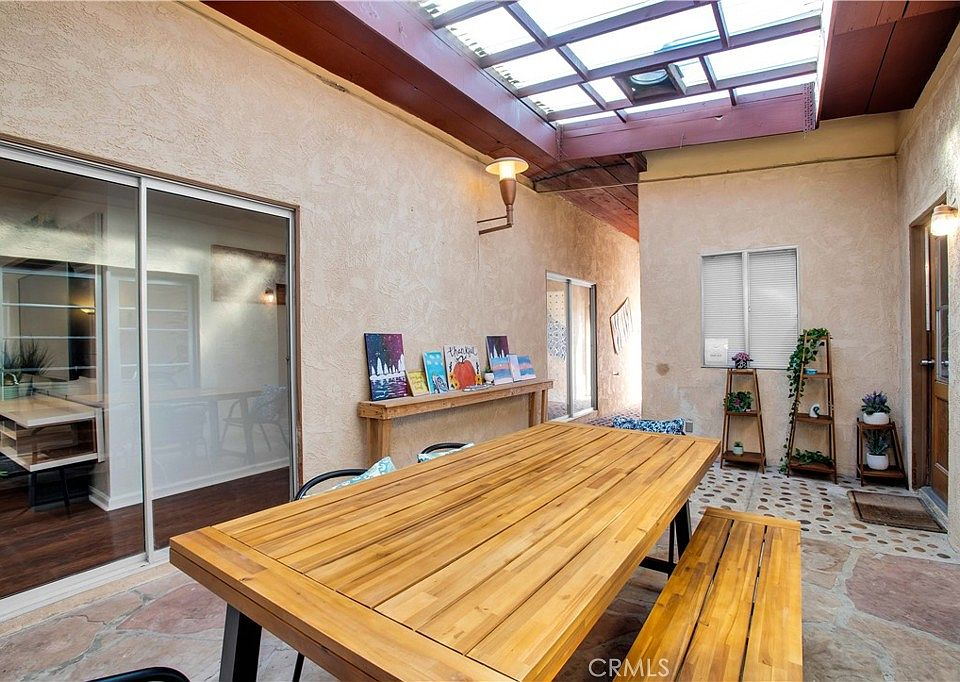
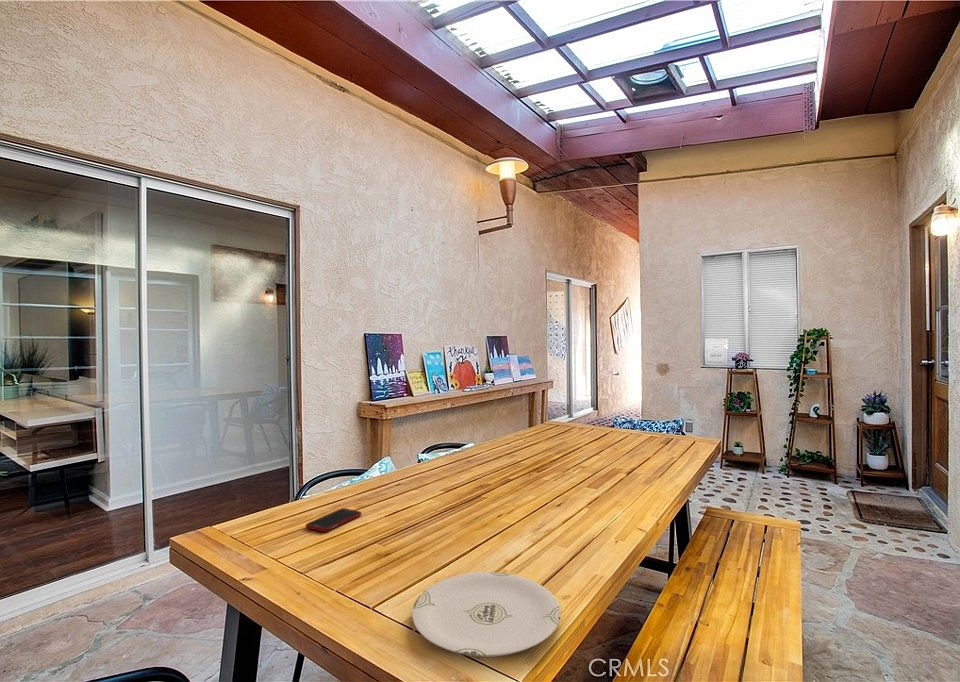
+ cell phone [305,507,362,533]
+ plate [411,571,562,658]
